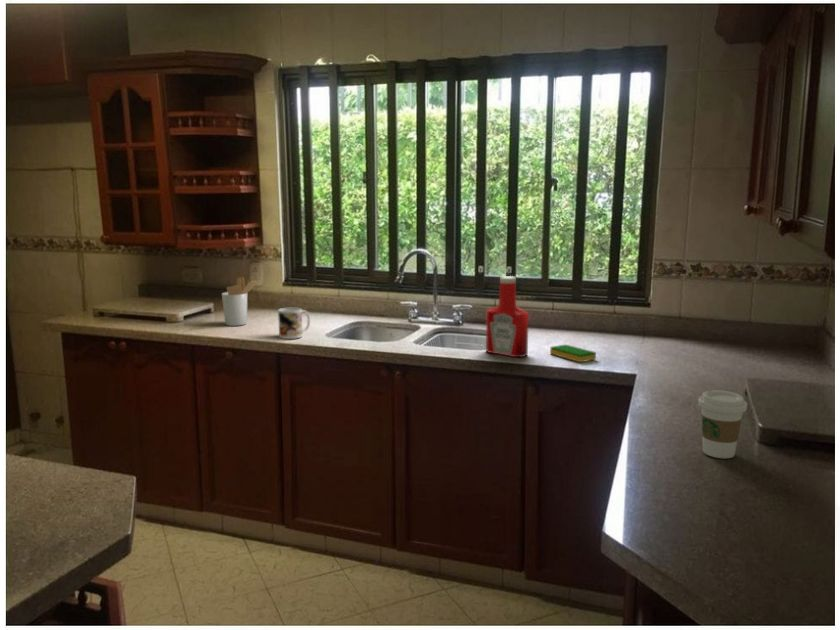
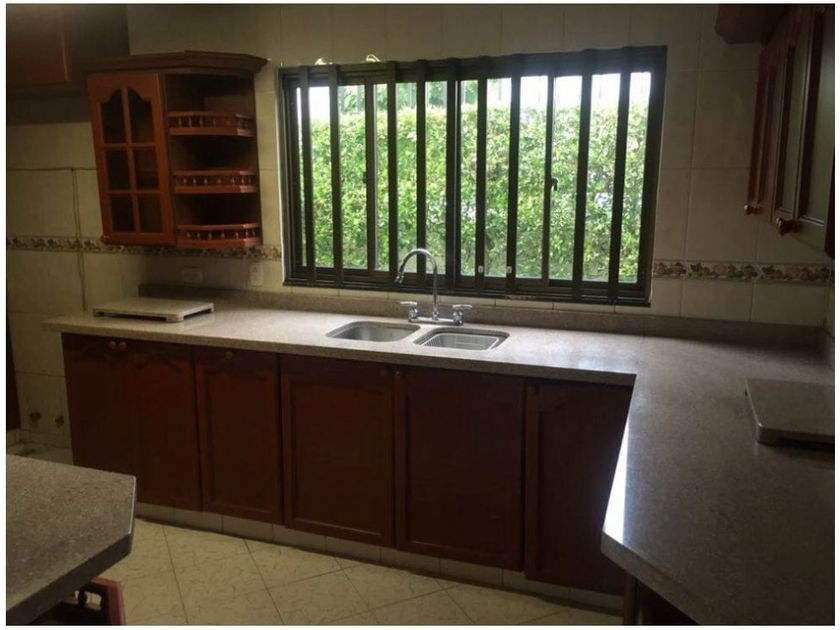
- soap bottle [485,275,530,358]
- utensil holder [221,276,261,327]
- coffee cup [697,389,748,459]
- dish sponge [549,343,597,363]
- mug [277,307,311,340]
